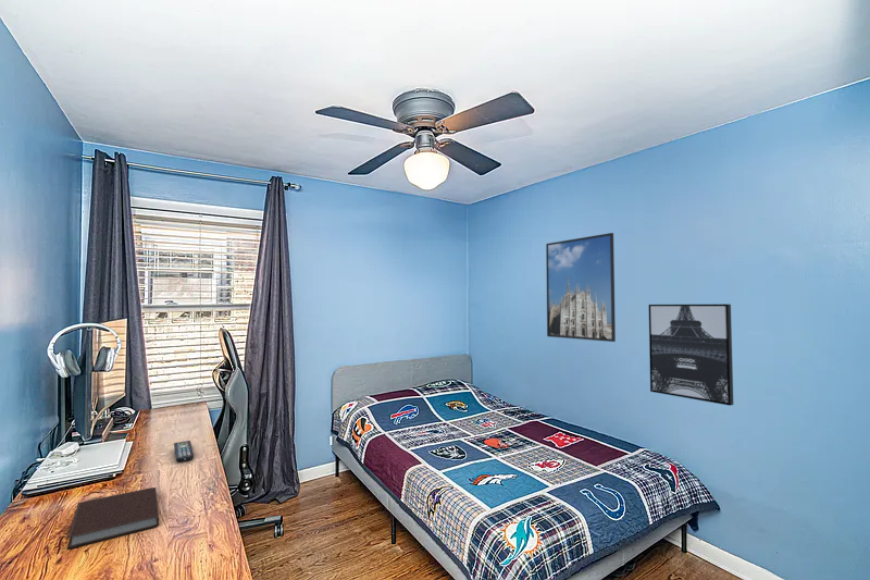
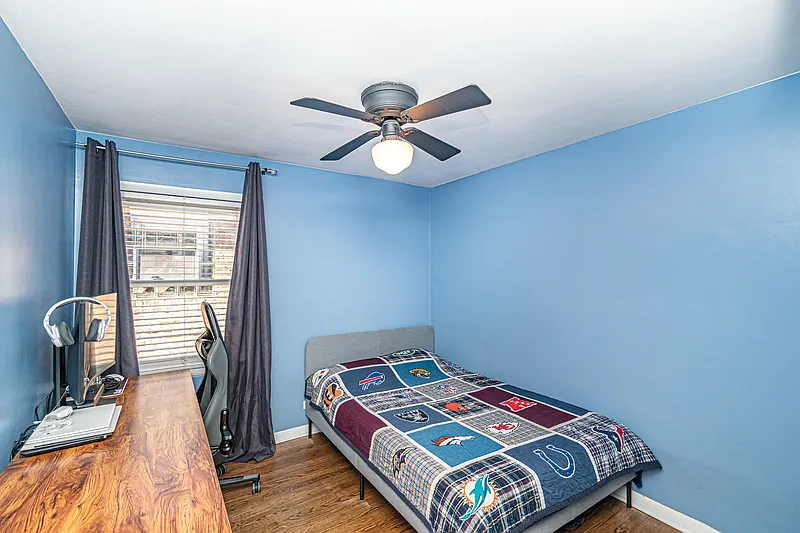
- notebook [66,486,160,551]
- remote control [173,440,195,462]
- wall art [648,304,734,407]
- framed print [545,232,617,343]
